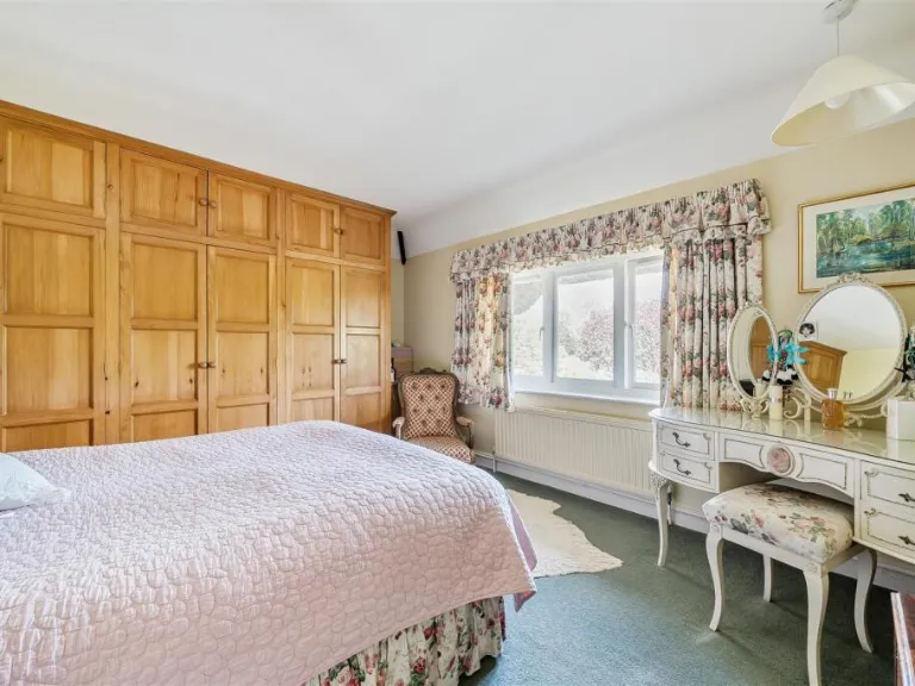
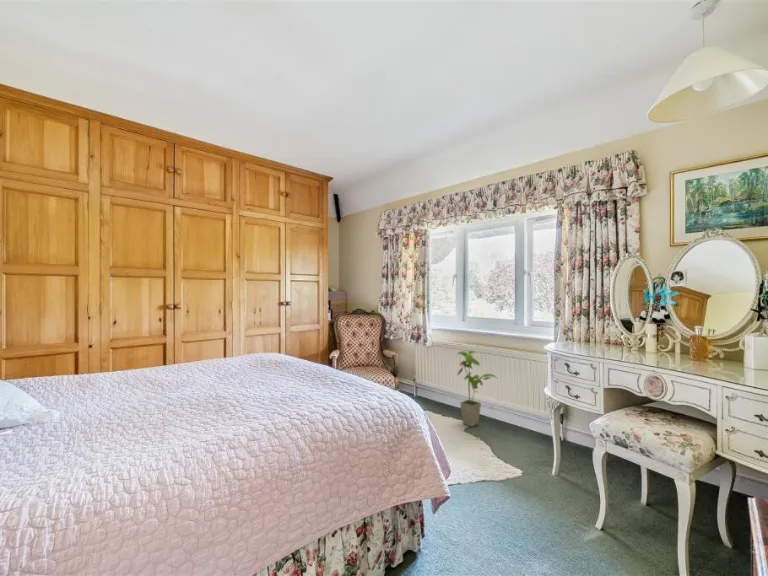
+ house plant [456,350,499,428]
